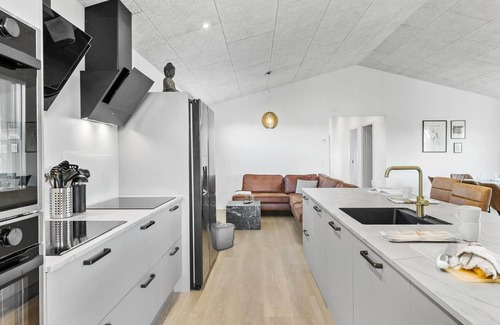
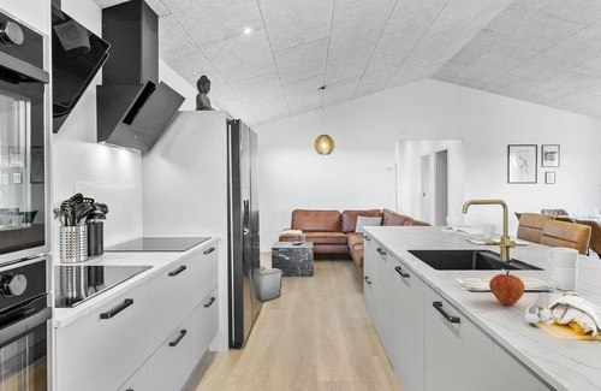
+ fruit [488,269,525,306]
